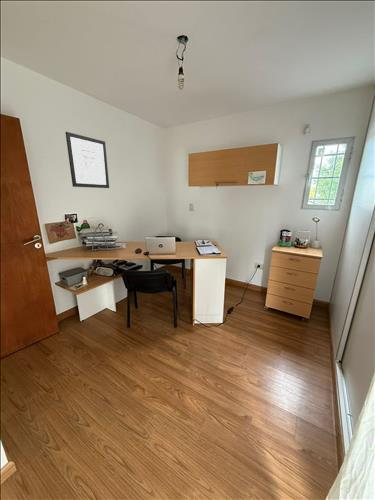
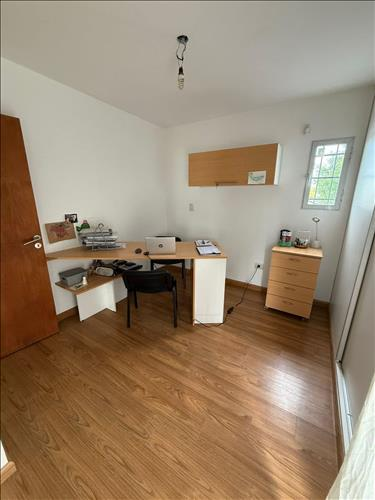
- wall art [64,131,110,189]
